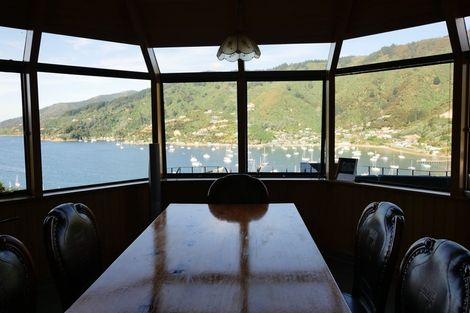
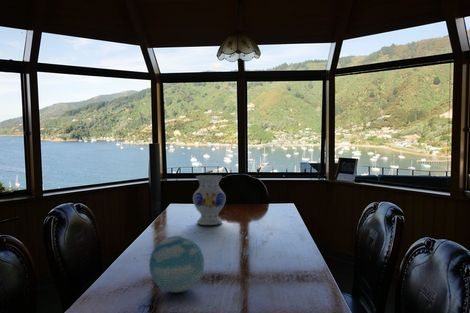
+ vase [192,174,227,226]
+ decorative ball [148,235,205,293]
